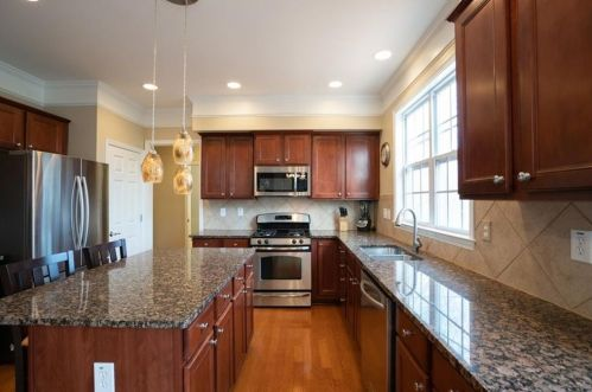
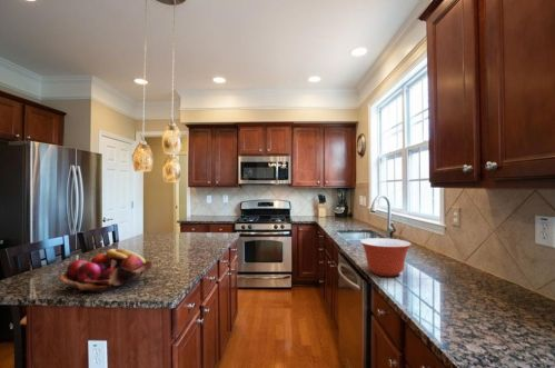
+ mixing bowl [359,237,413,278]
+ fruit basket [59,248,153,294]
